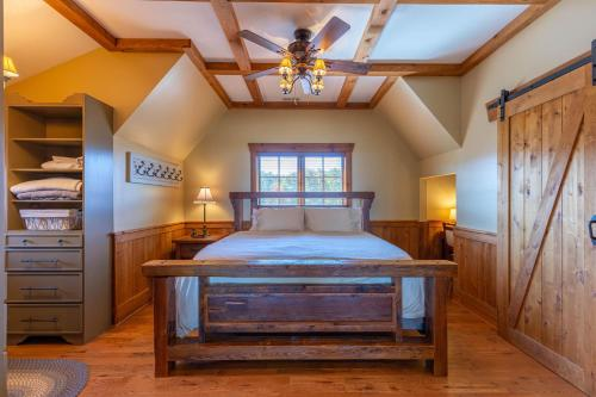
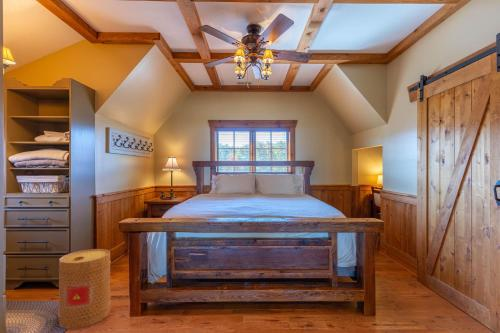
+ basket [57,248,112,330]
